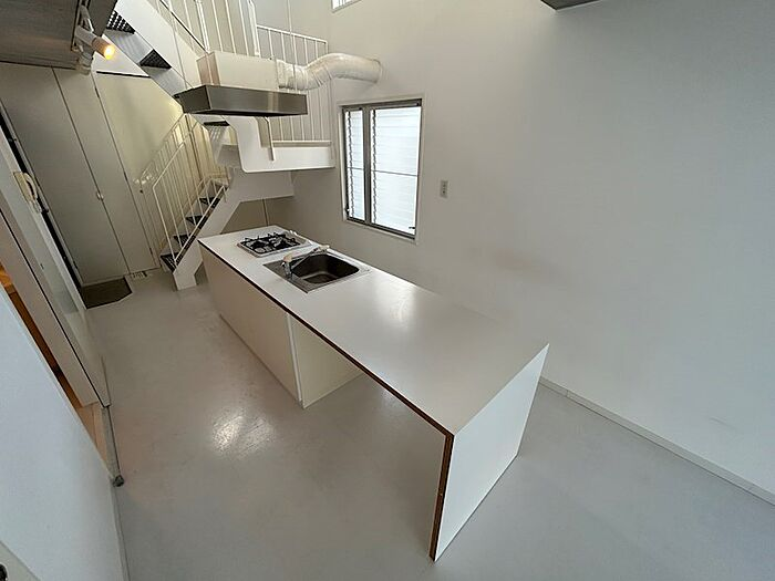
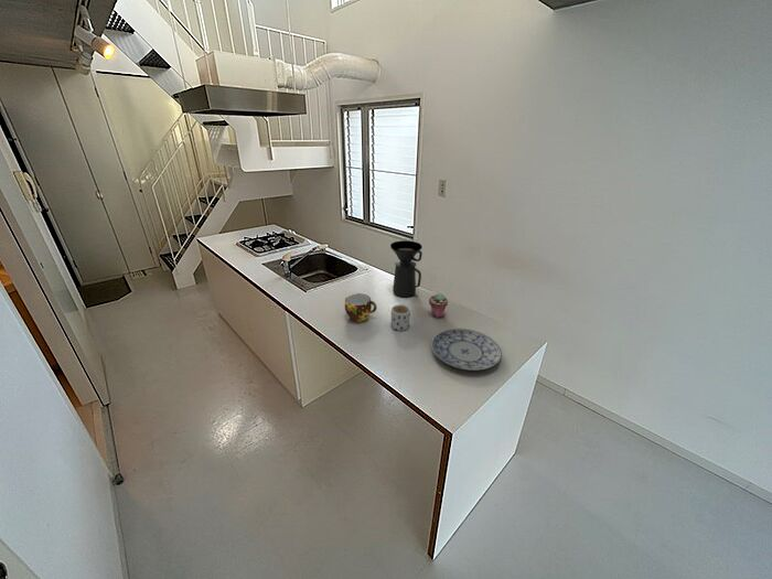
+ plate [430,328,503,372]
+ potted succulent [428,292,449,319]
+ coffee maker [389,239,423,298]
+ mug [390,303,411,332]
+ cup [344,292,378,323]
